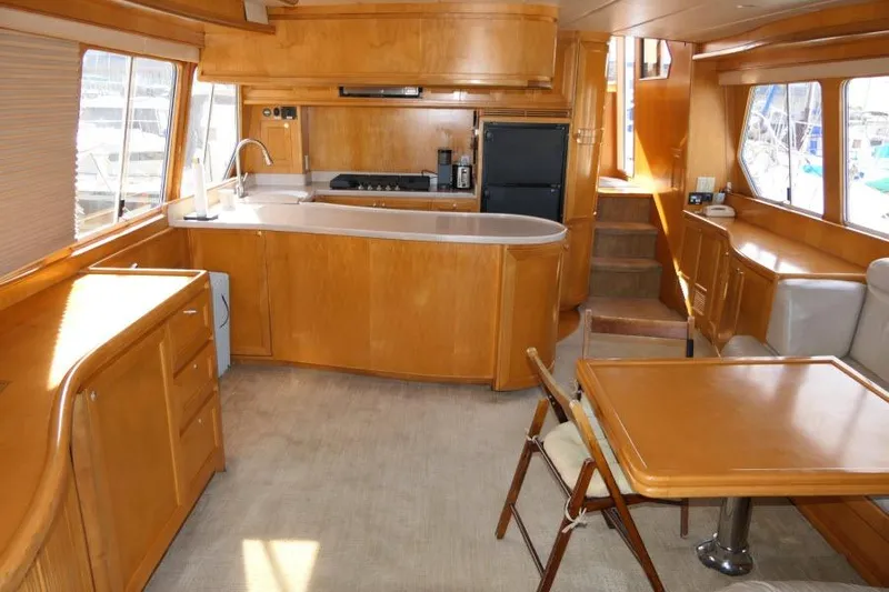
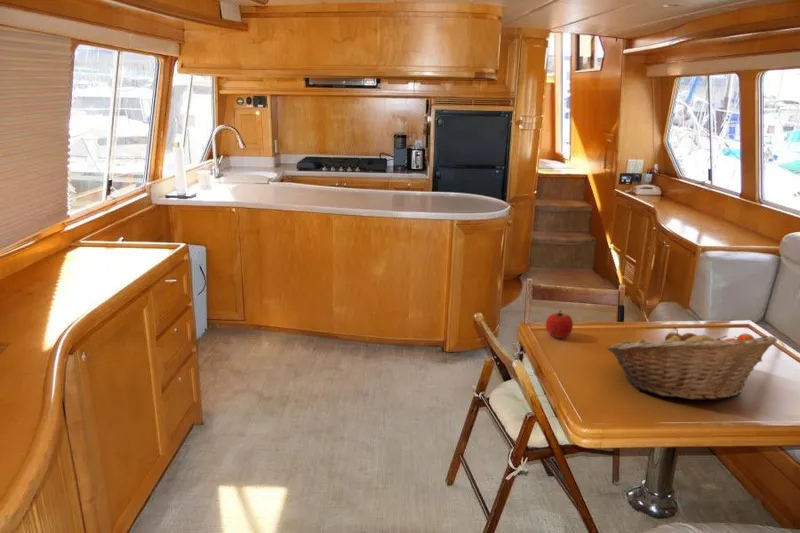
+ apple [545,310,574,339]
+ fruit basket [607,326,778,401]
